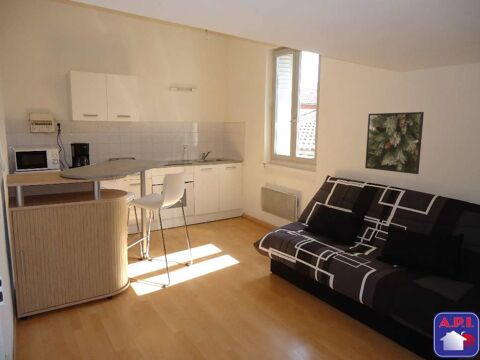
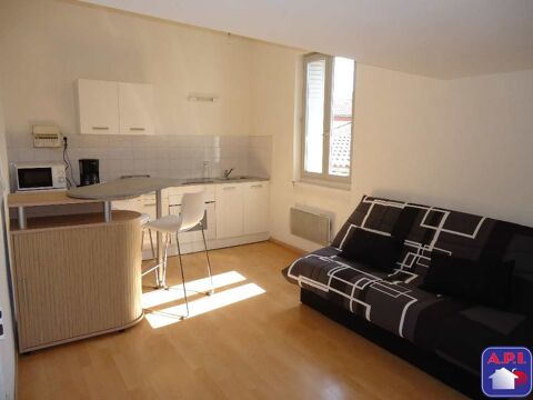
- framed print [364,111,425,175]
